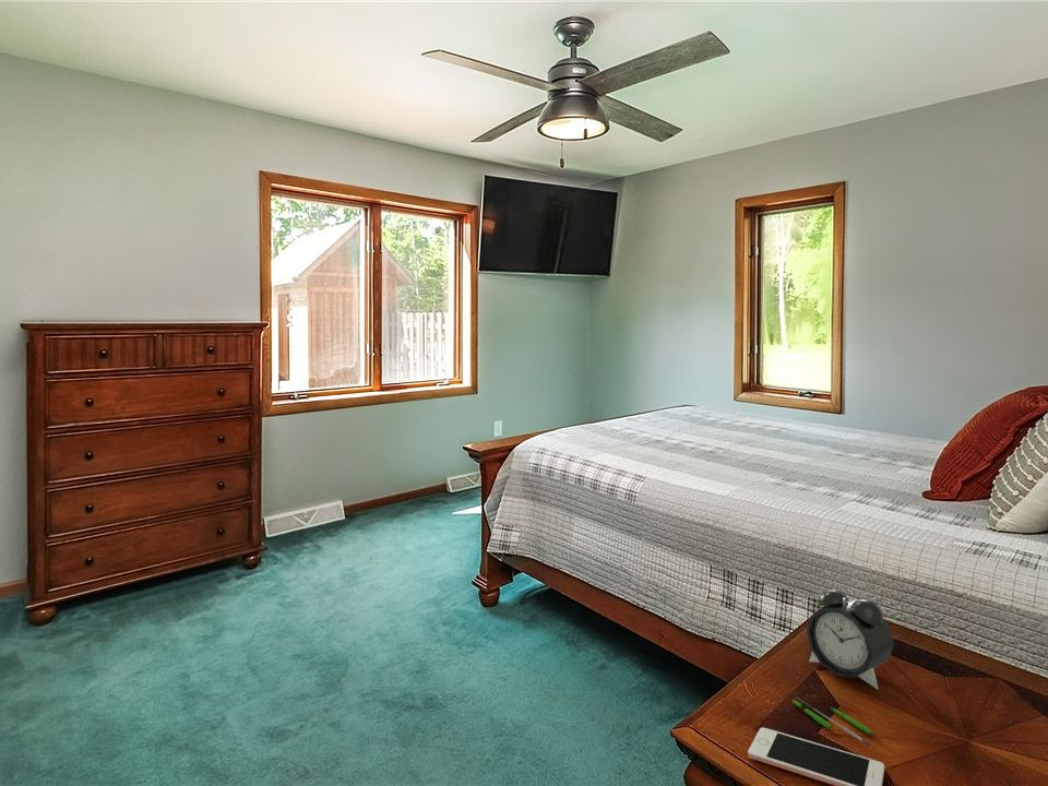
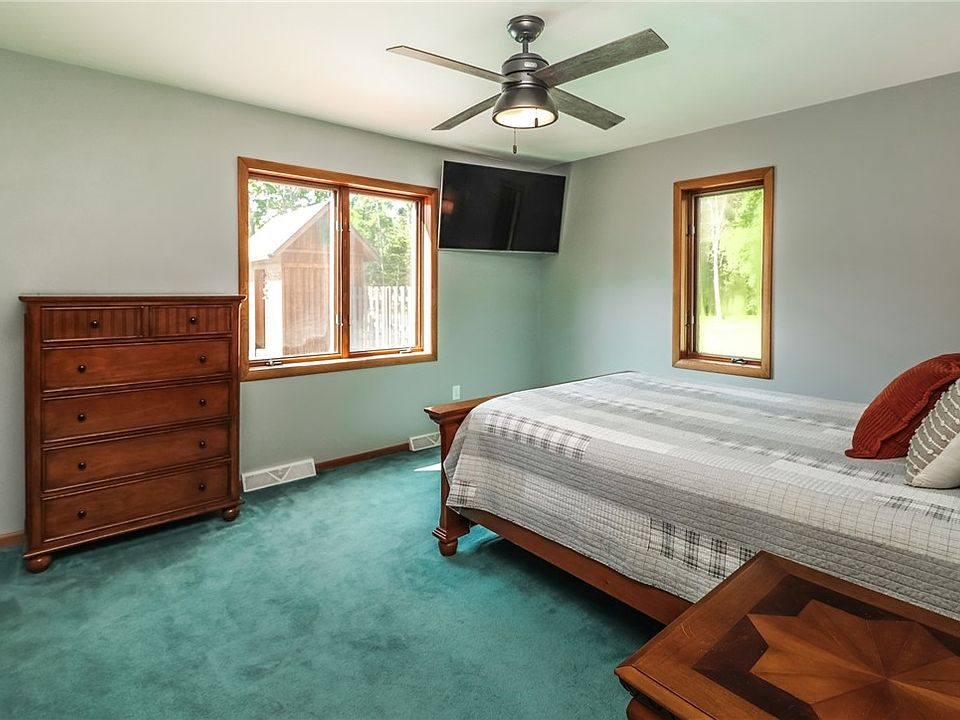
- pen [791,696,876,748]
- alarm clock [806,588,895,691]
- cell phone [747,726,885,786]
